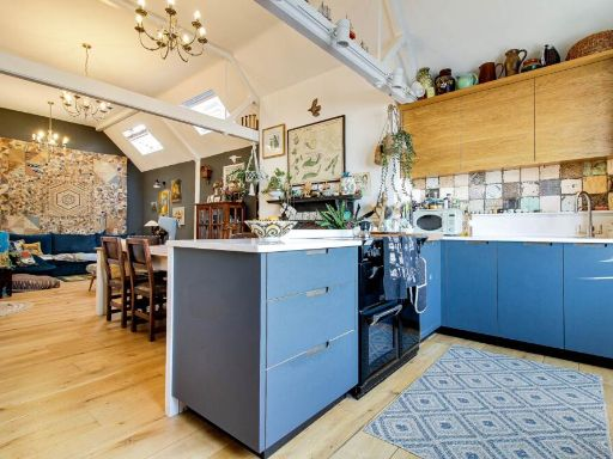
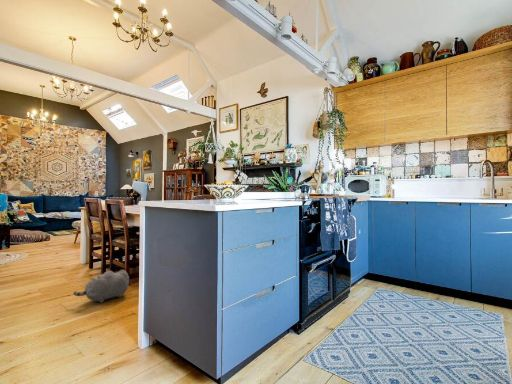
+ plush toy [73,269,130,304]
